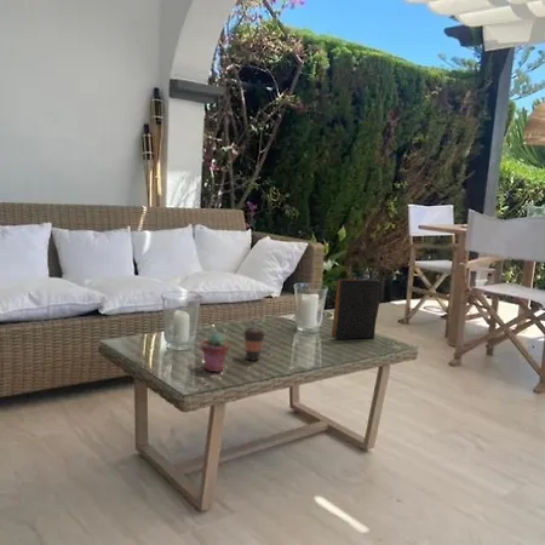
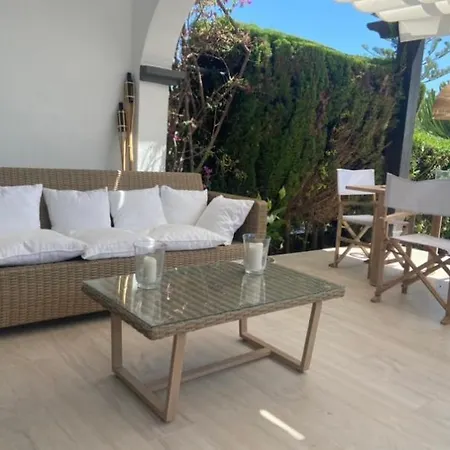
- potted succulent [200,332,230,373]
- book [331,277,382,340]
- coffee cup [241,327,266,362]
